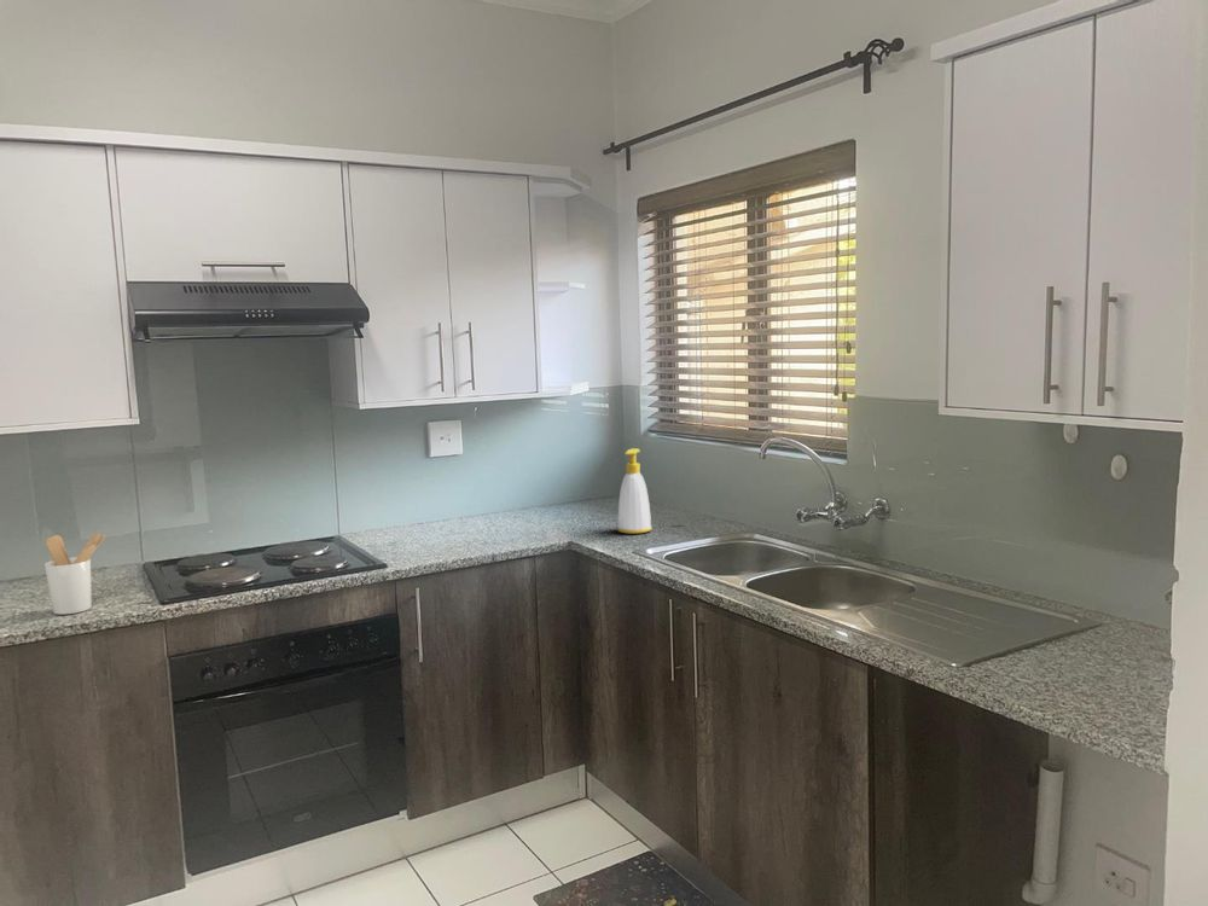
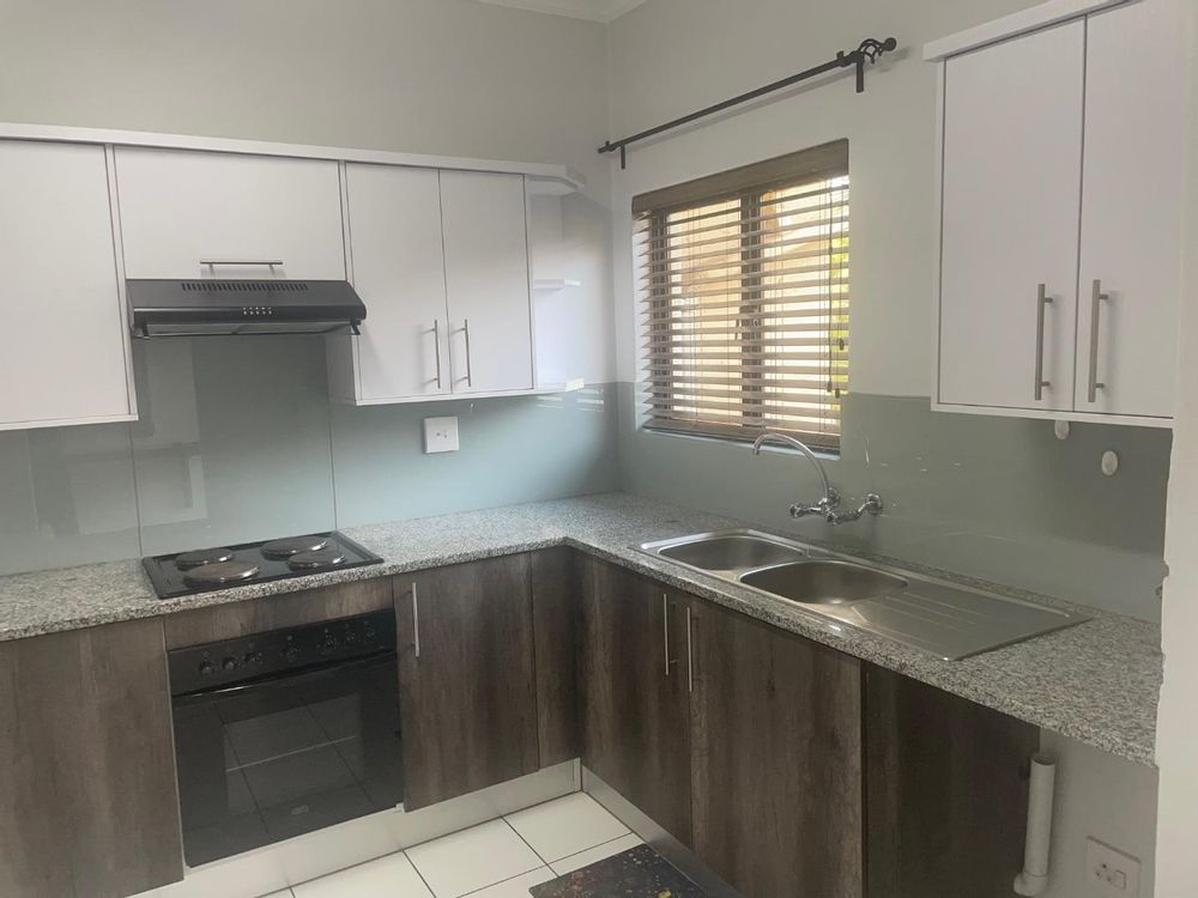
- utensil holder [43,532,108,616]
- soap bottle [616,448,654,535]
